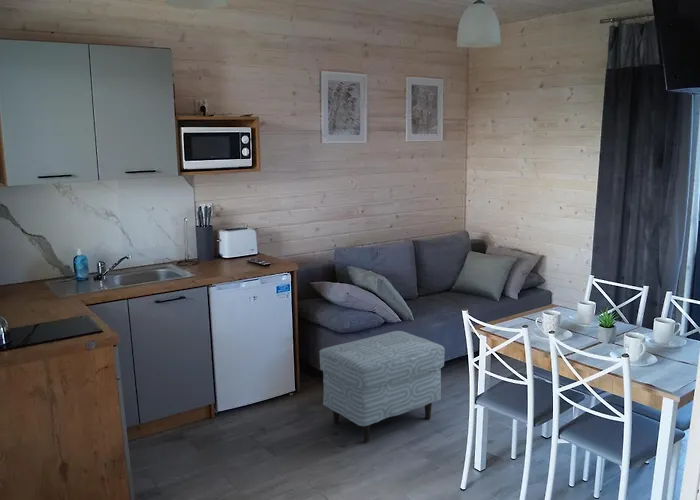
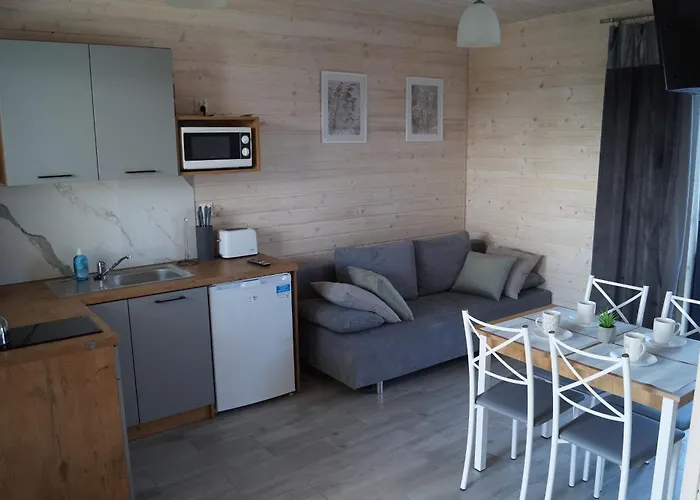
- footstool [318,330,446,443]
